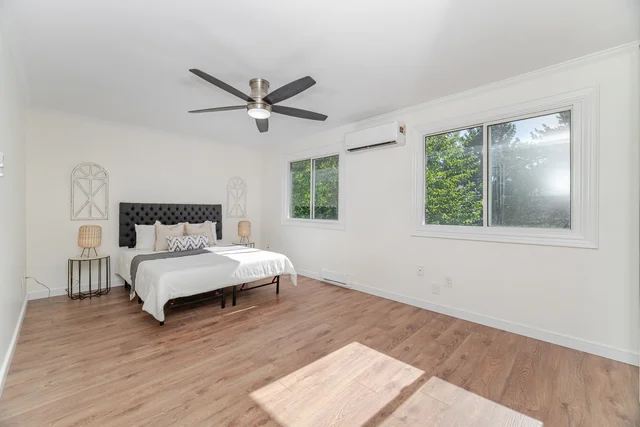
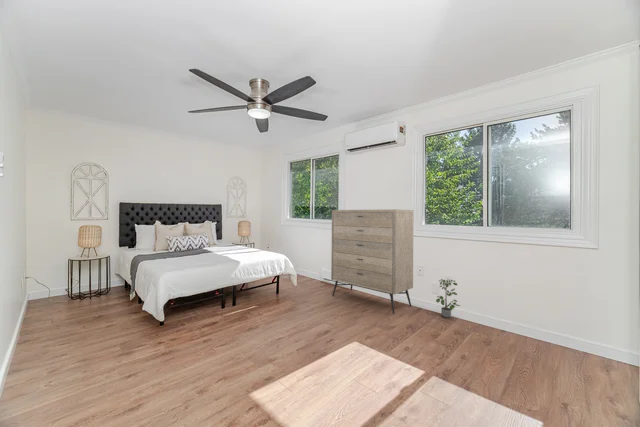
+ potted plant [435,278,461,318]
+ dresser [330,208,415,315]
